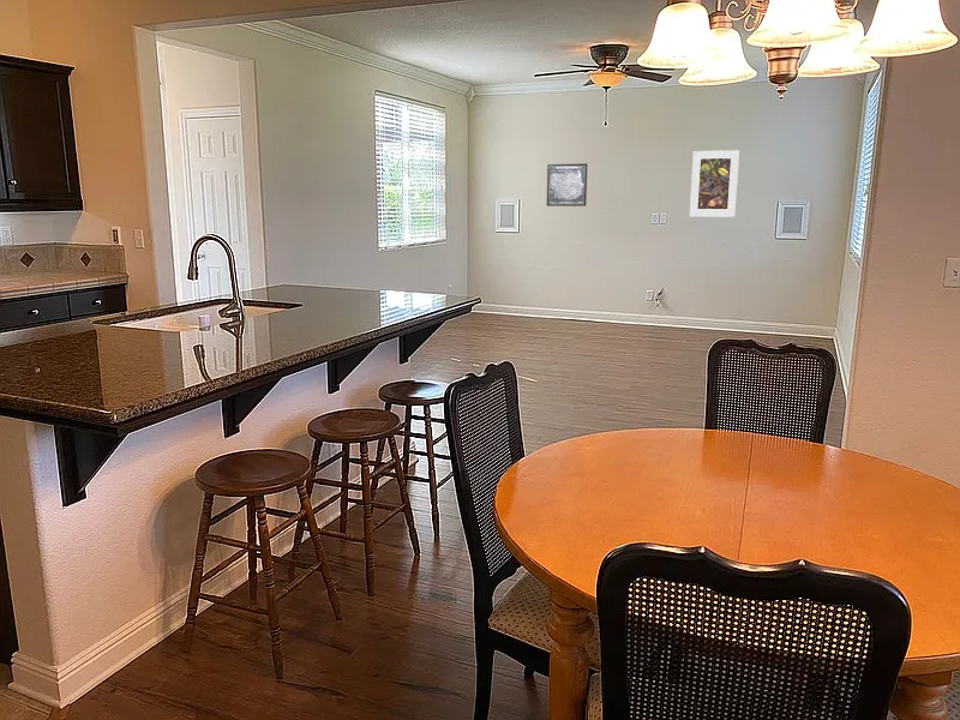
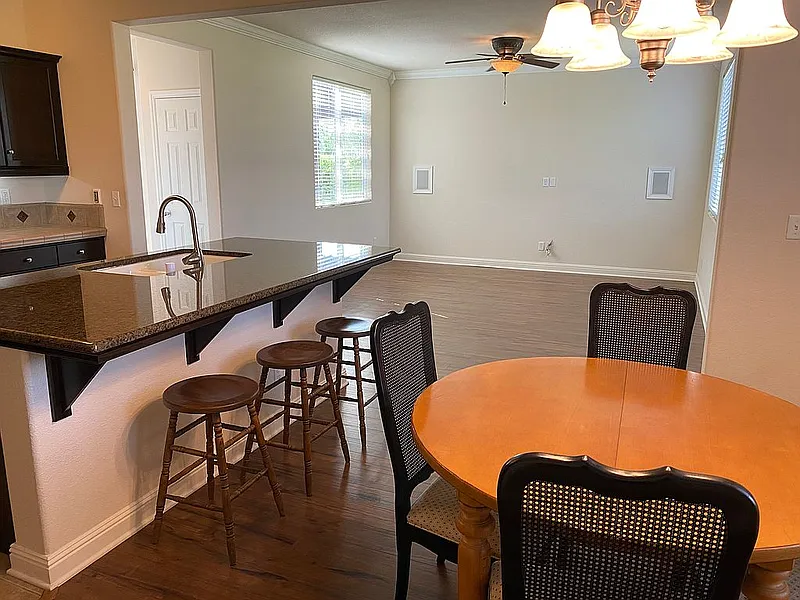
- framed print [689,149,740,218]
- wall art [546,162,588,208]
